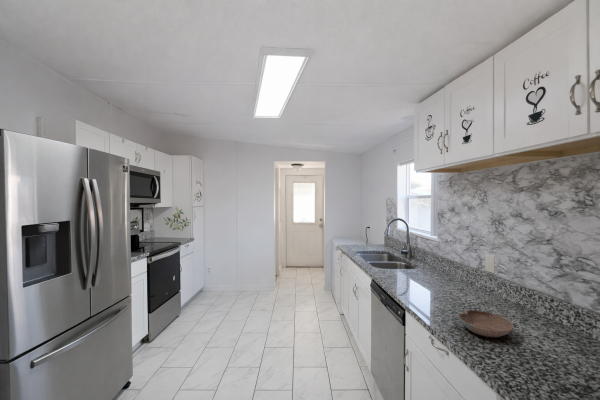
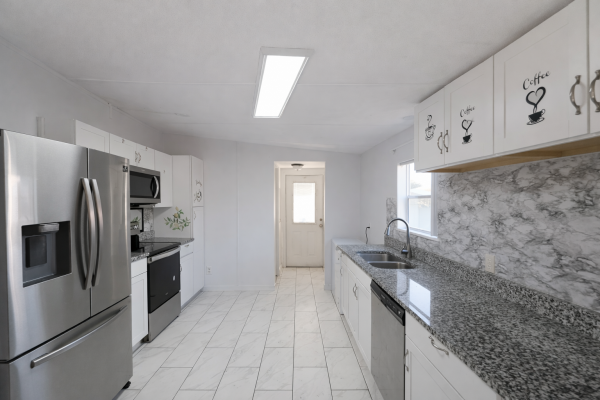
- bowl [457,309,515,338]
